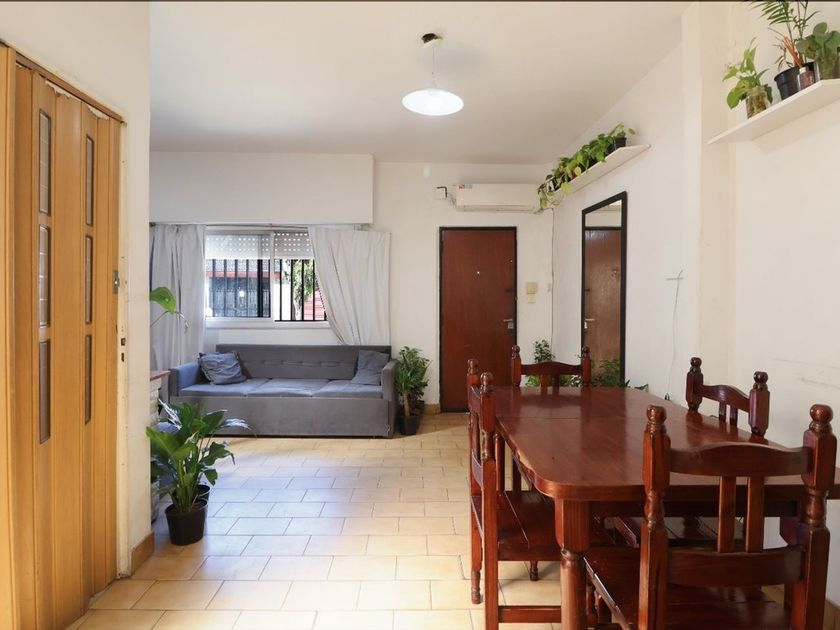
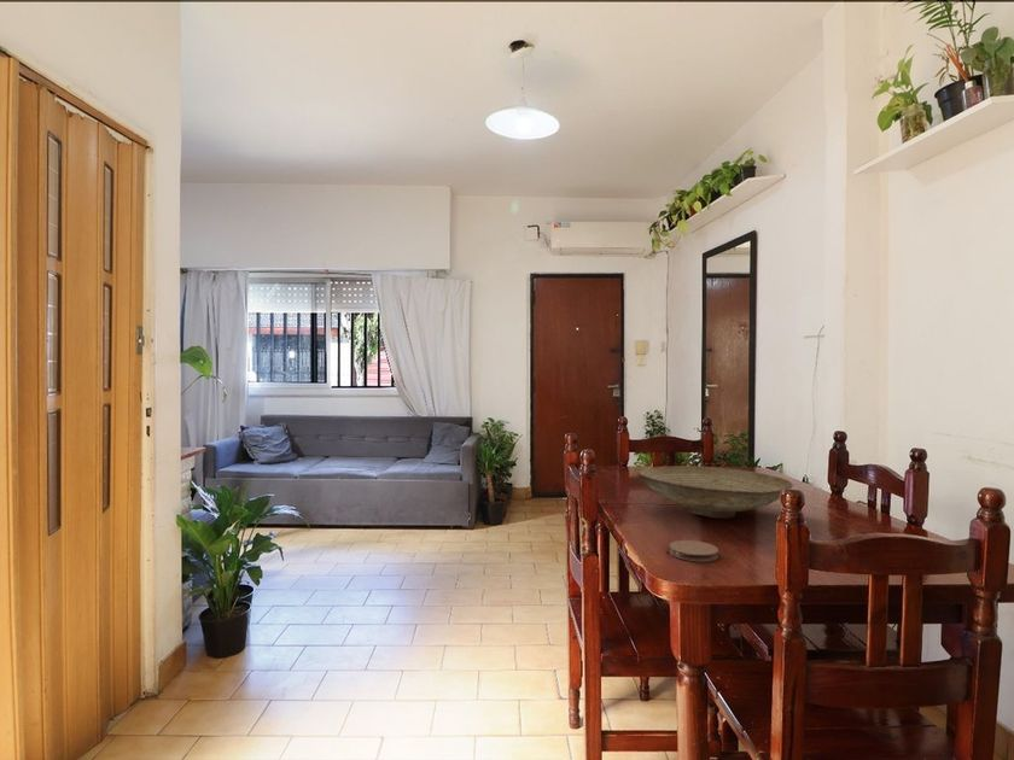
+ decorative bowl [637,464,794,520]
+ coaster [669,539,719,562]
